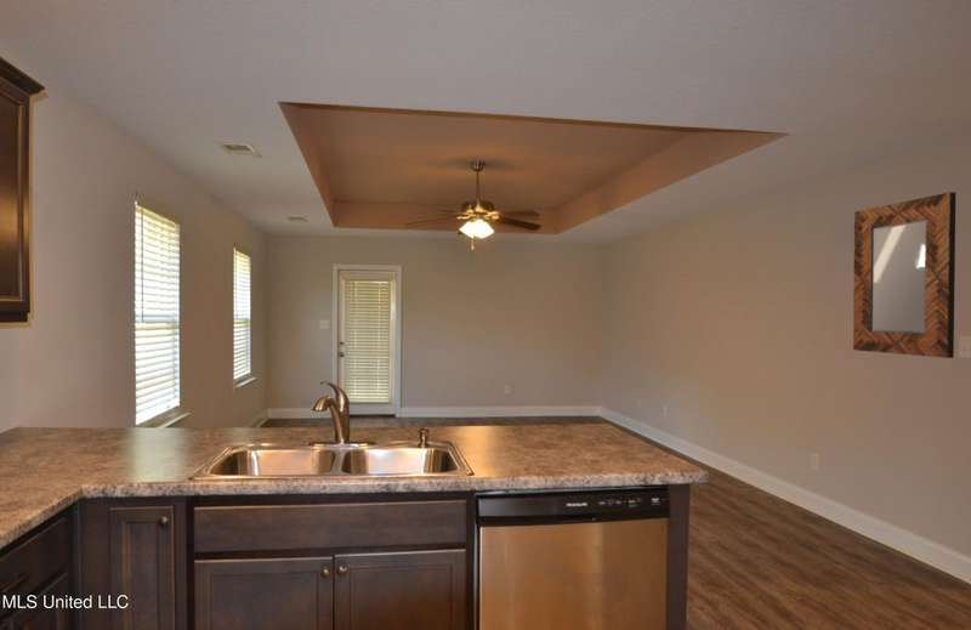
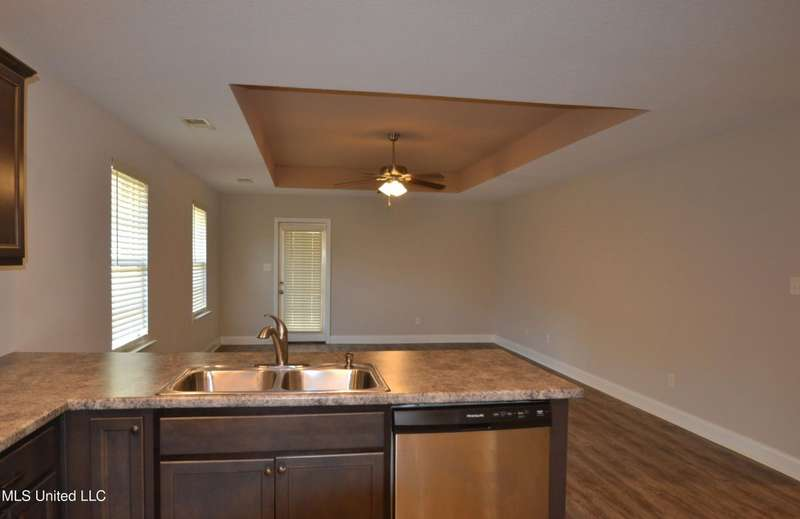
- home mirror [852,191,956,359]
